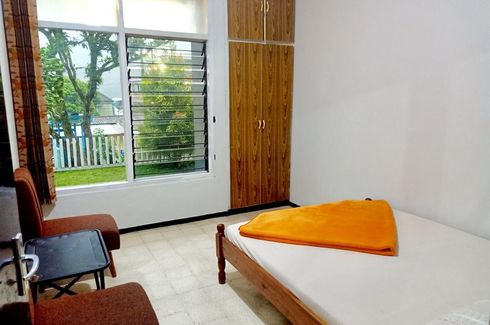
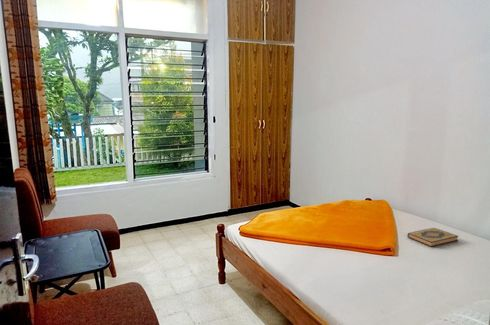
+ hardback book [407,227,460,248]
